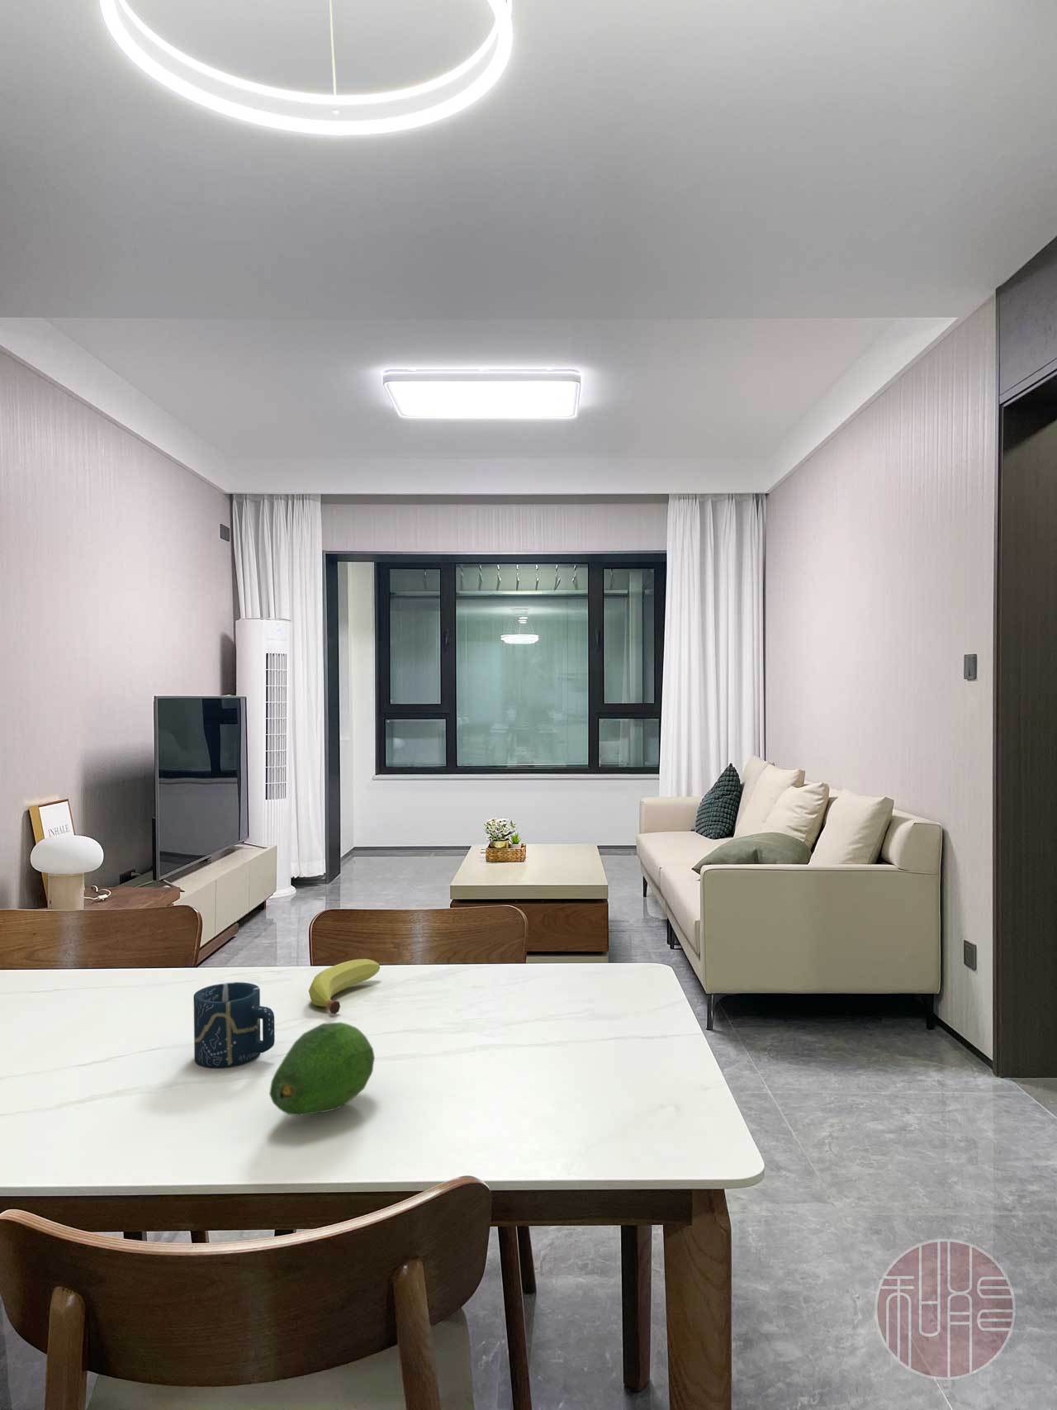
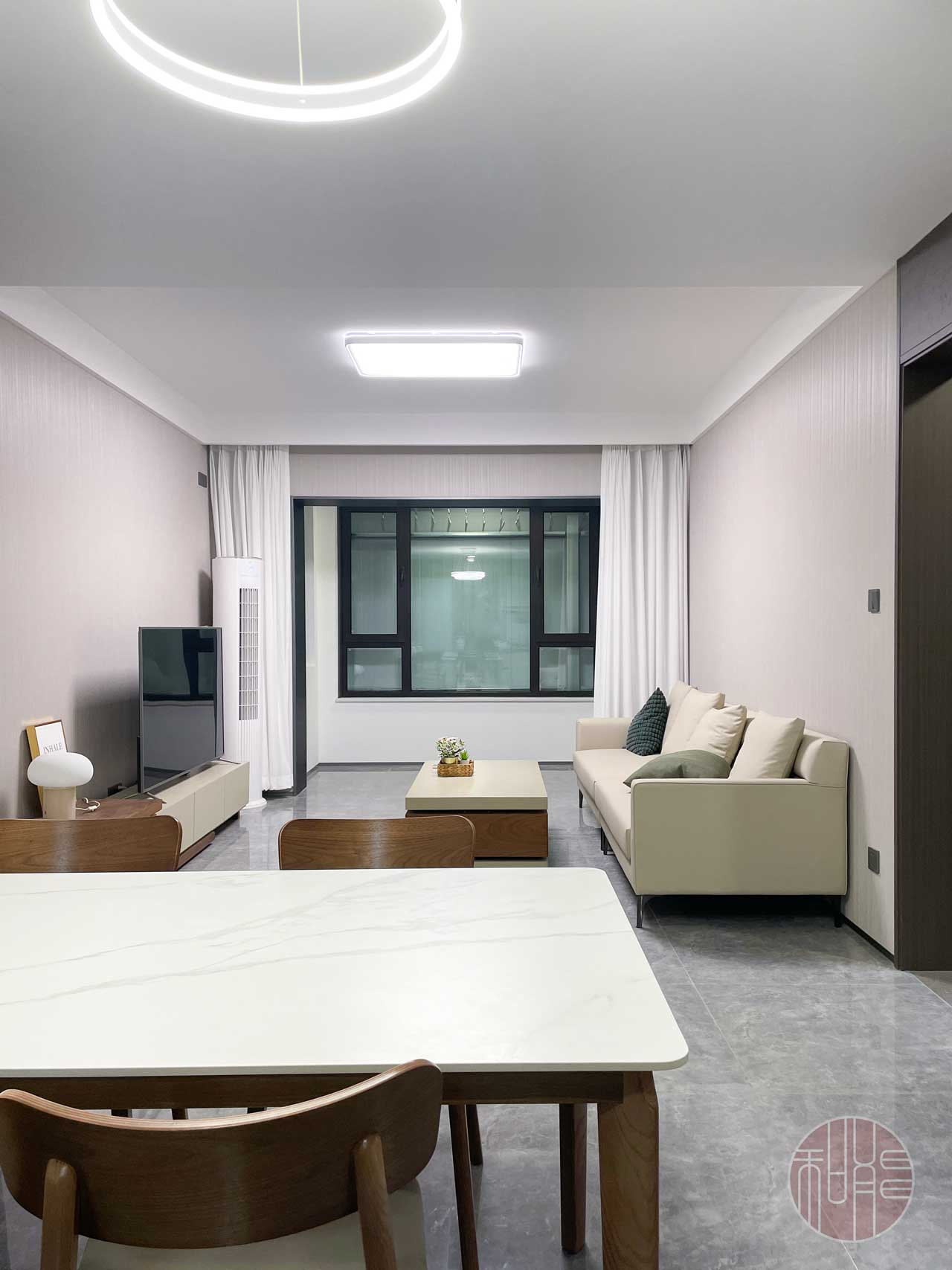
- cup [192,981,275,1069]
- fruit [269,1021,375,1116]
- fruit [308,958,381,1015]
